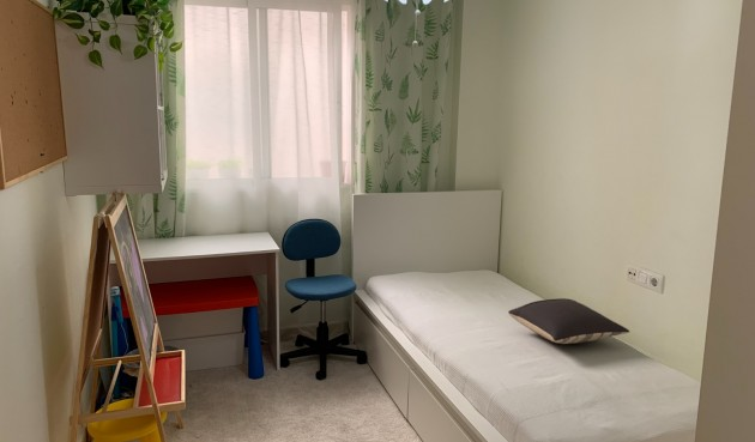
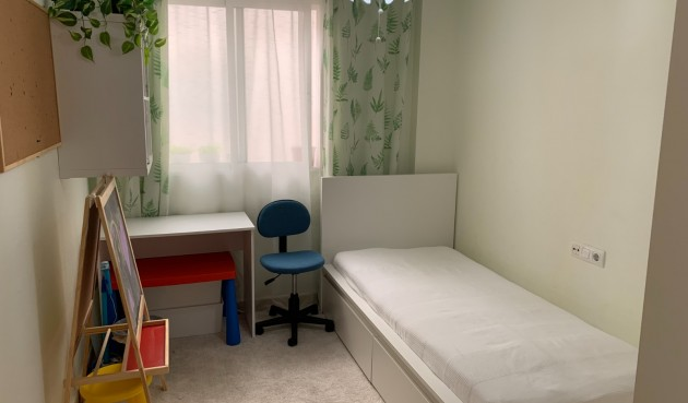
- pillow [507,297,630,345]
